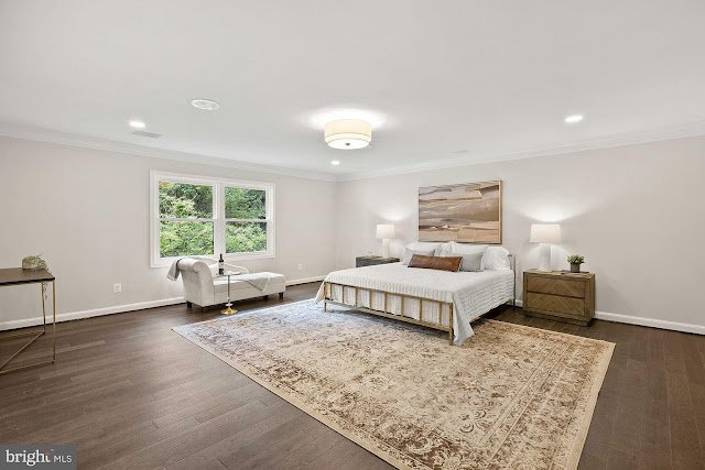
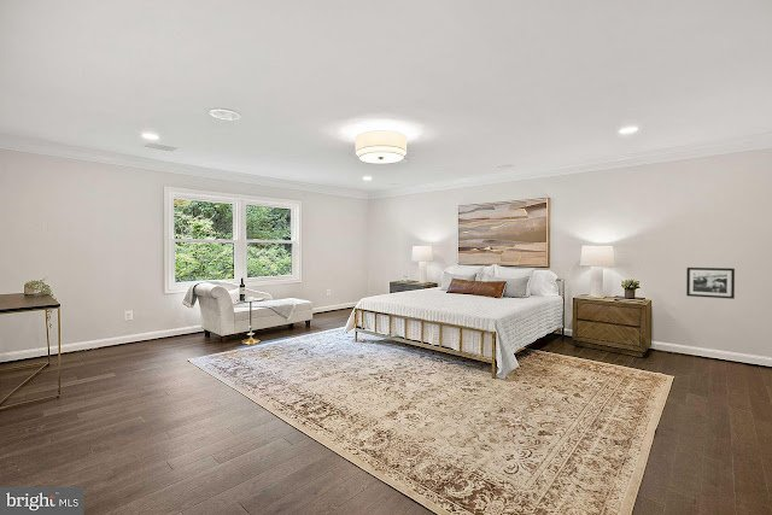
+ picture frame [685,267,736,300]
